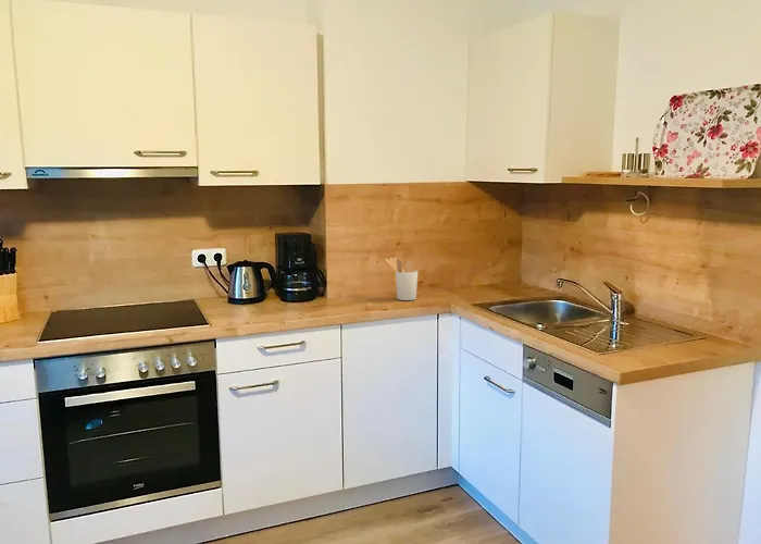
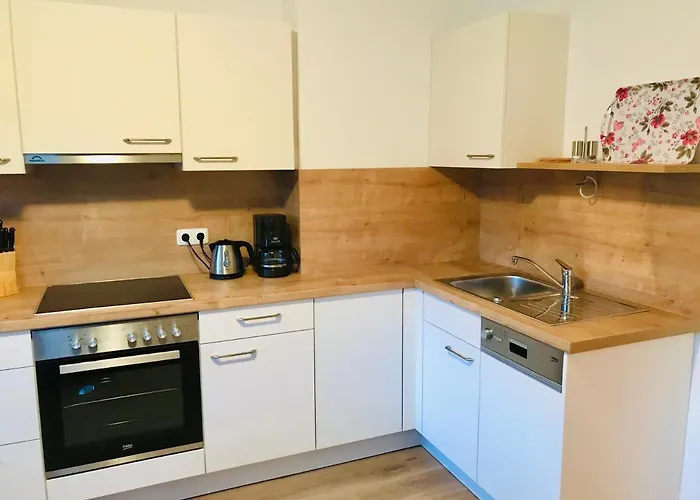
- utensil holder [384,257,419,301]
